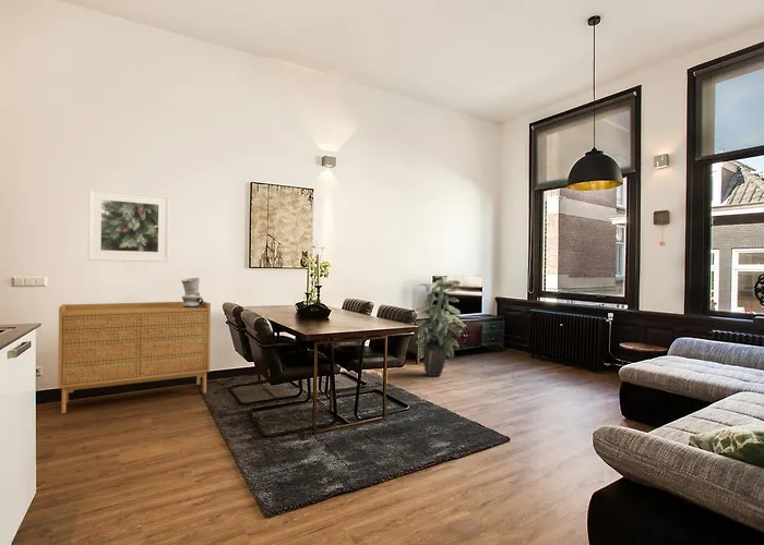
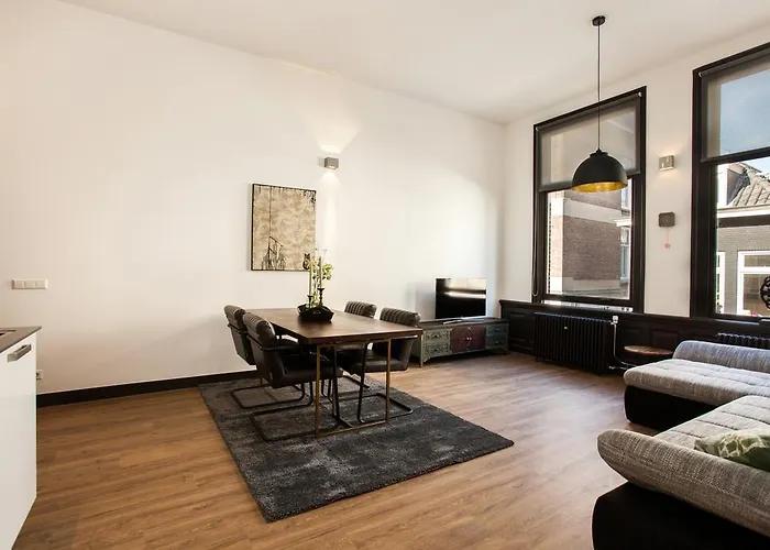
- ceramic vessel [180,277,204,307]
- indoor plant [414,274,466,377]
- sideboard [57,300,212,414]
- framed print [87,187,171,263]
